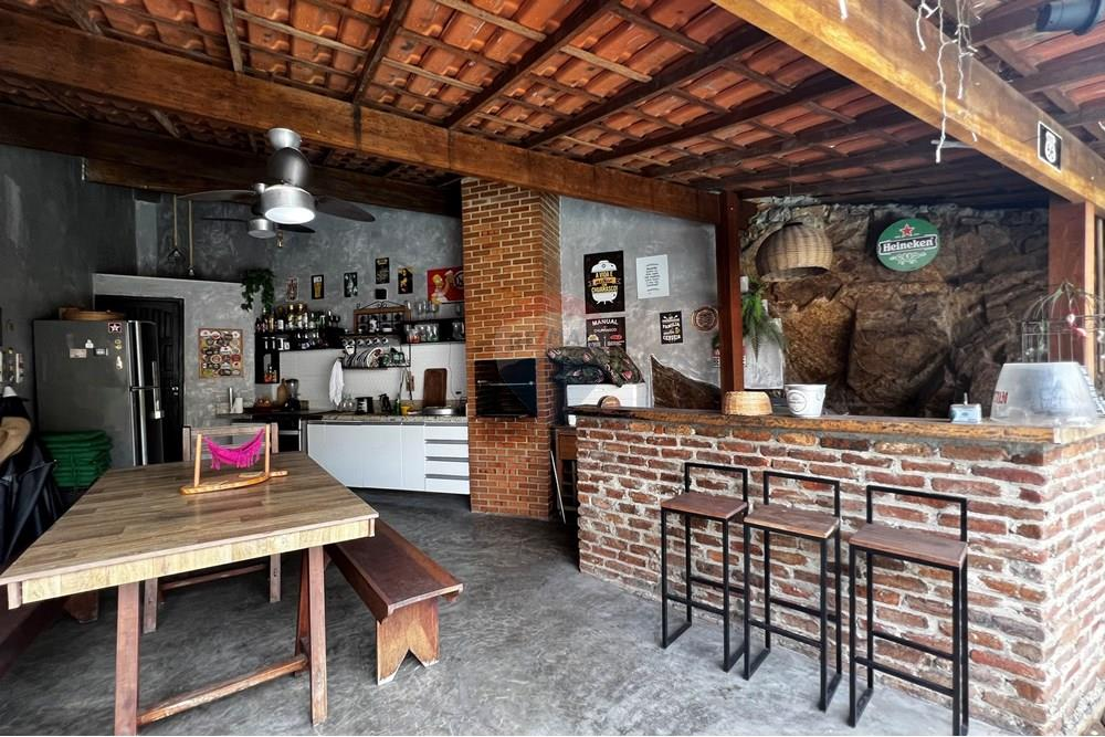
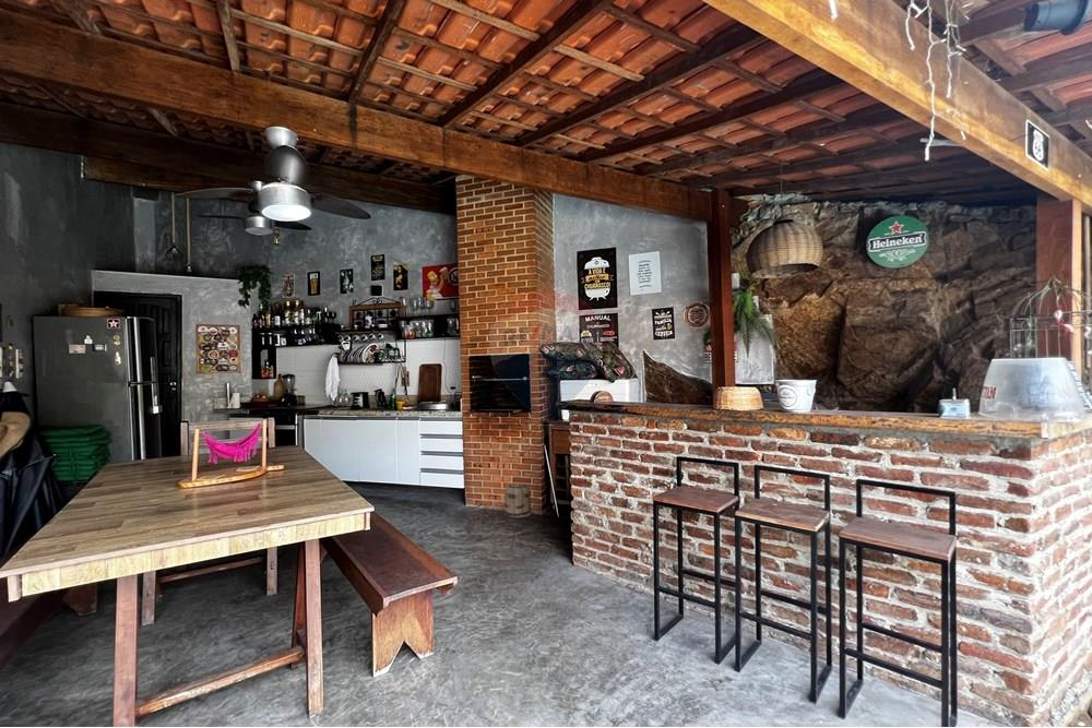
+ basket [503,476,533,518]
